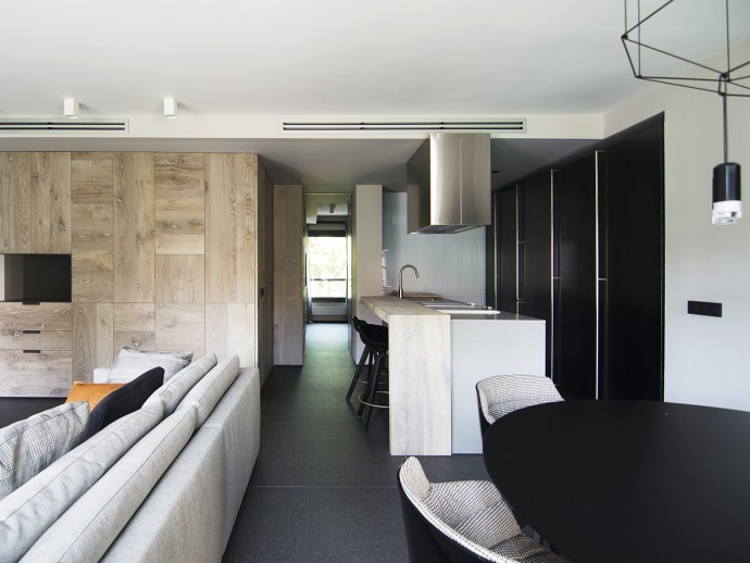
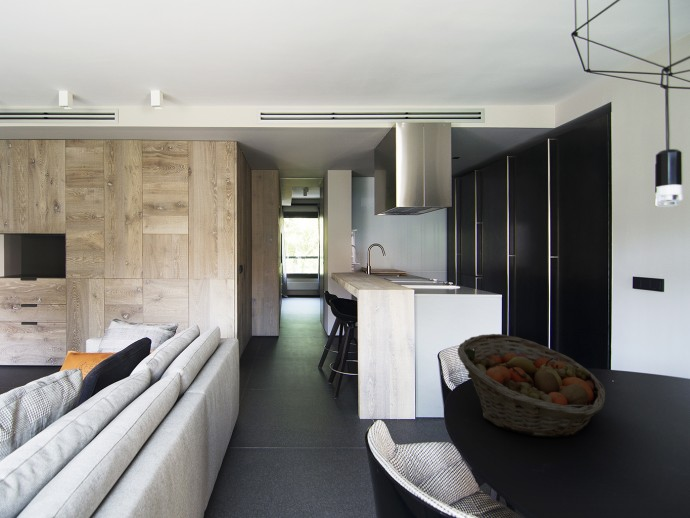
+ fruit basket [457,333,607,439]
